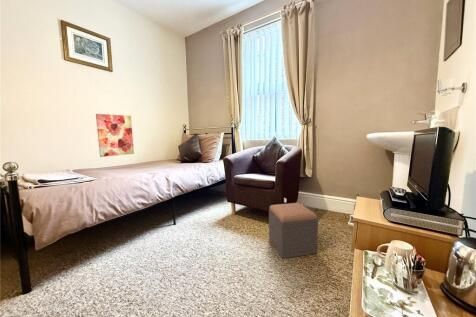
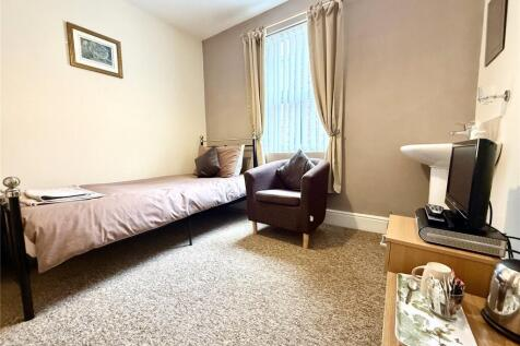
- wall art [95,113,135,158]
- footstool [268,202,319,259]
